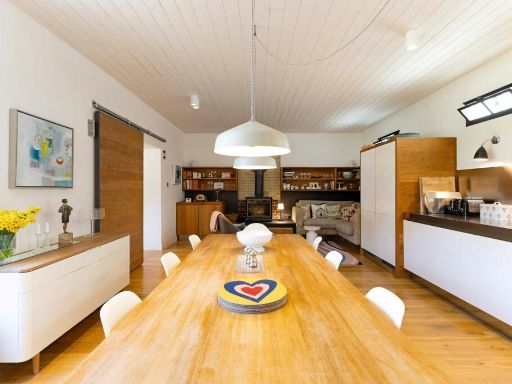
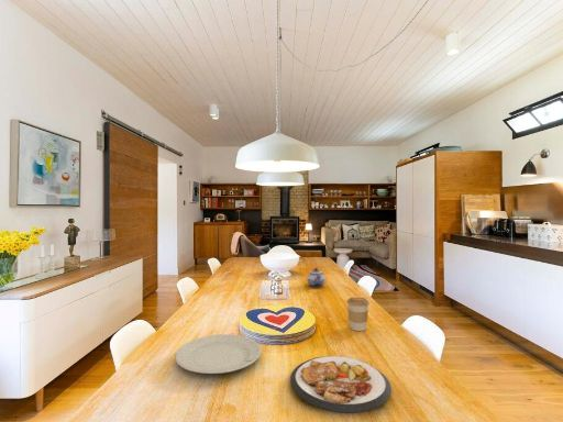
+ teapot [306,267,327,288]
+ chinaware [174,333,262,375]
+ plate [289,355,393,414]
+ coffee cup [346,297,371,332]
